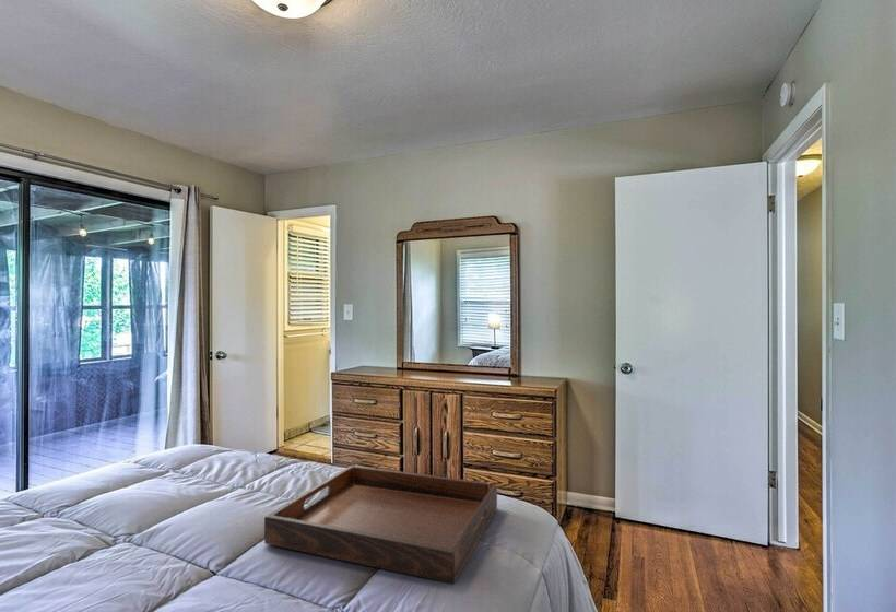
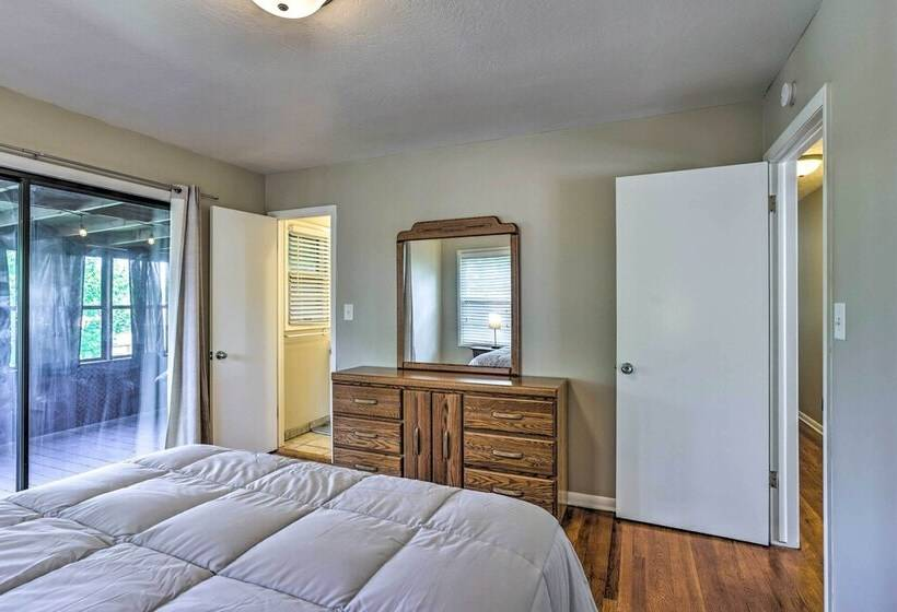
- serving tray [263,464,498,585]
